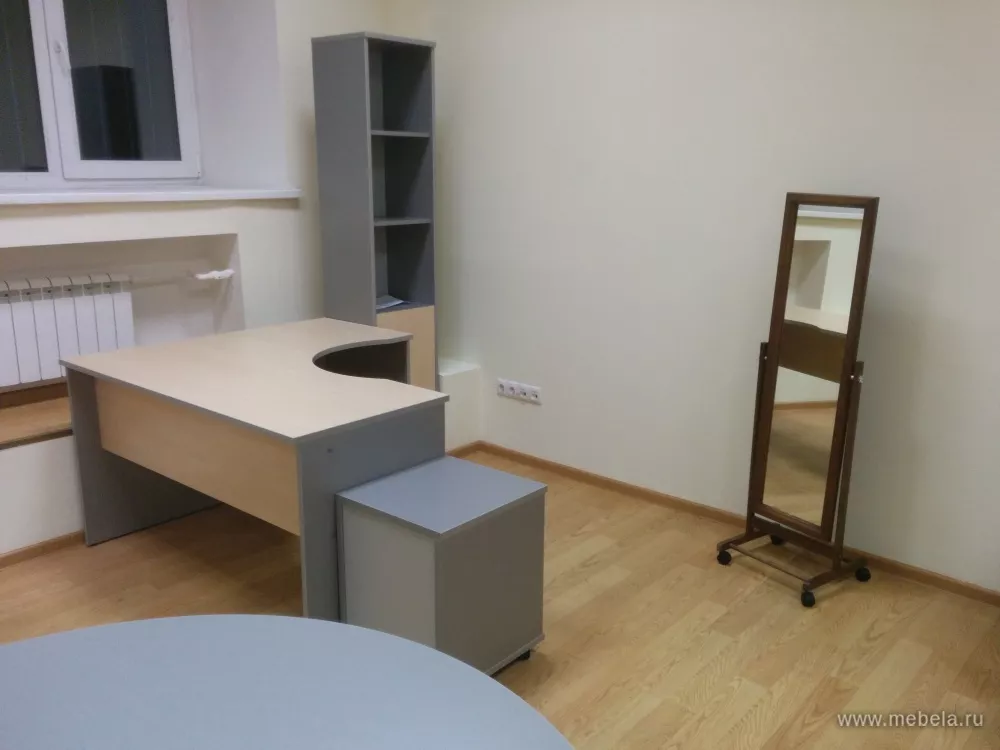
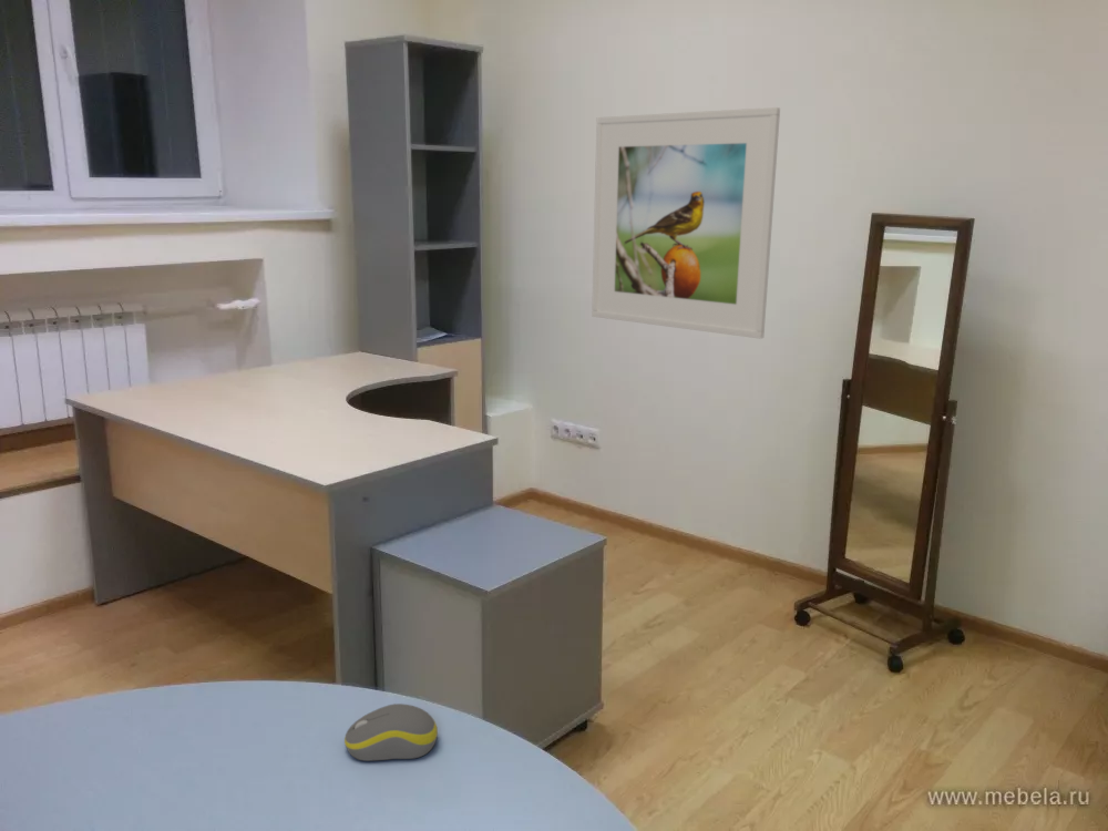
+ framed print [591,106,781,340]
+ computer mouse [343,702,439,762]
